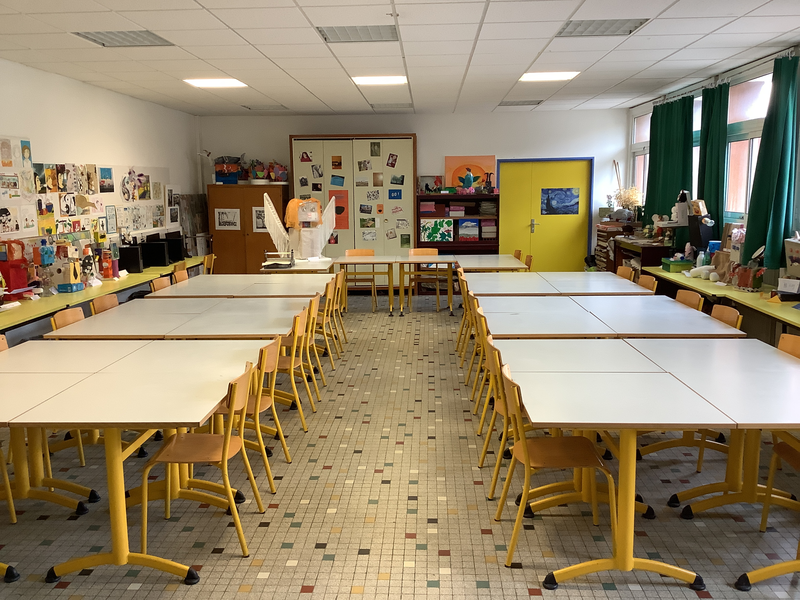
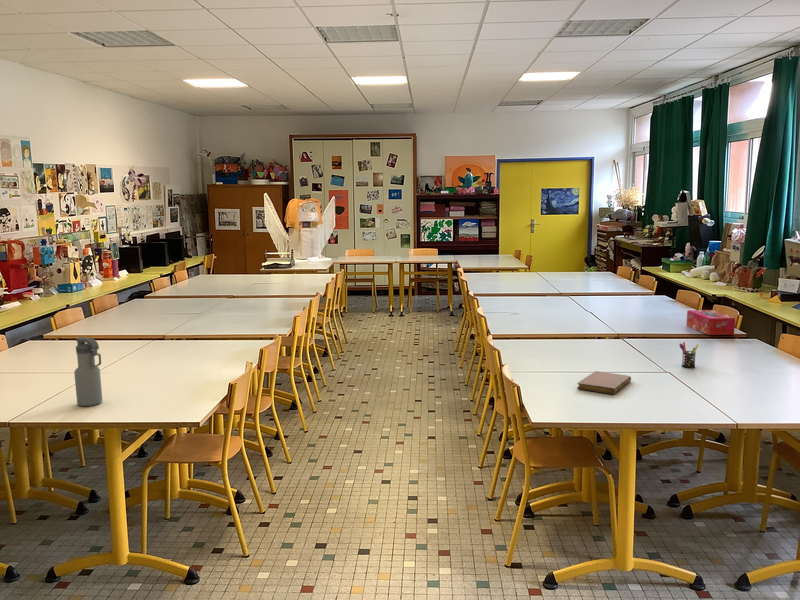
+ water bottle [73,337,103,407]
+ notebook [576,370,632,395]
+ tissue box [686,309,736,336]
+ pen holder [679,341,699,369]
